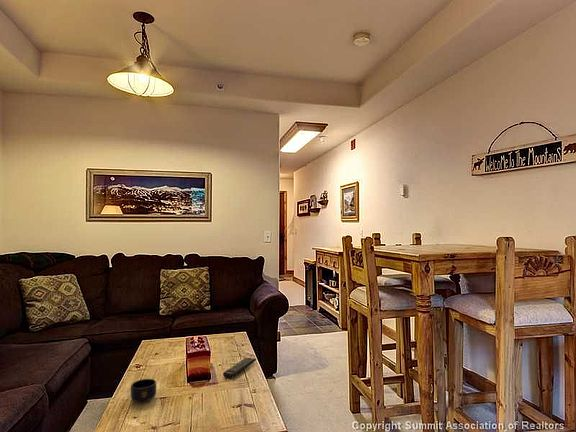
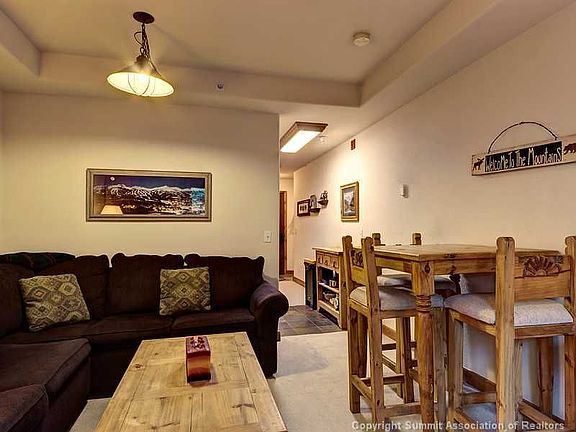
- mug [130,378,157,403]
- remote control [222,356,257,379]
